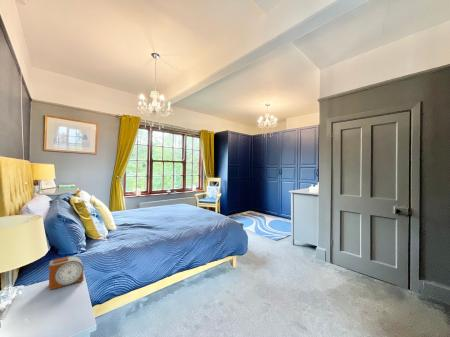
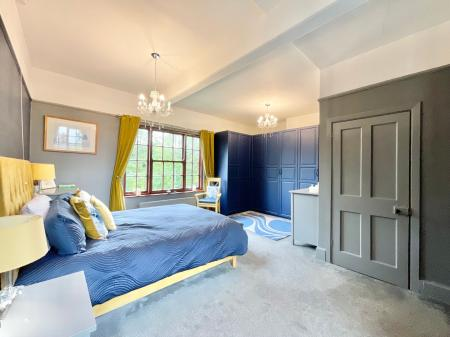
- alarm clock [48,255,85,291]
